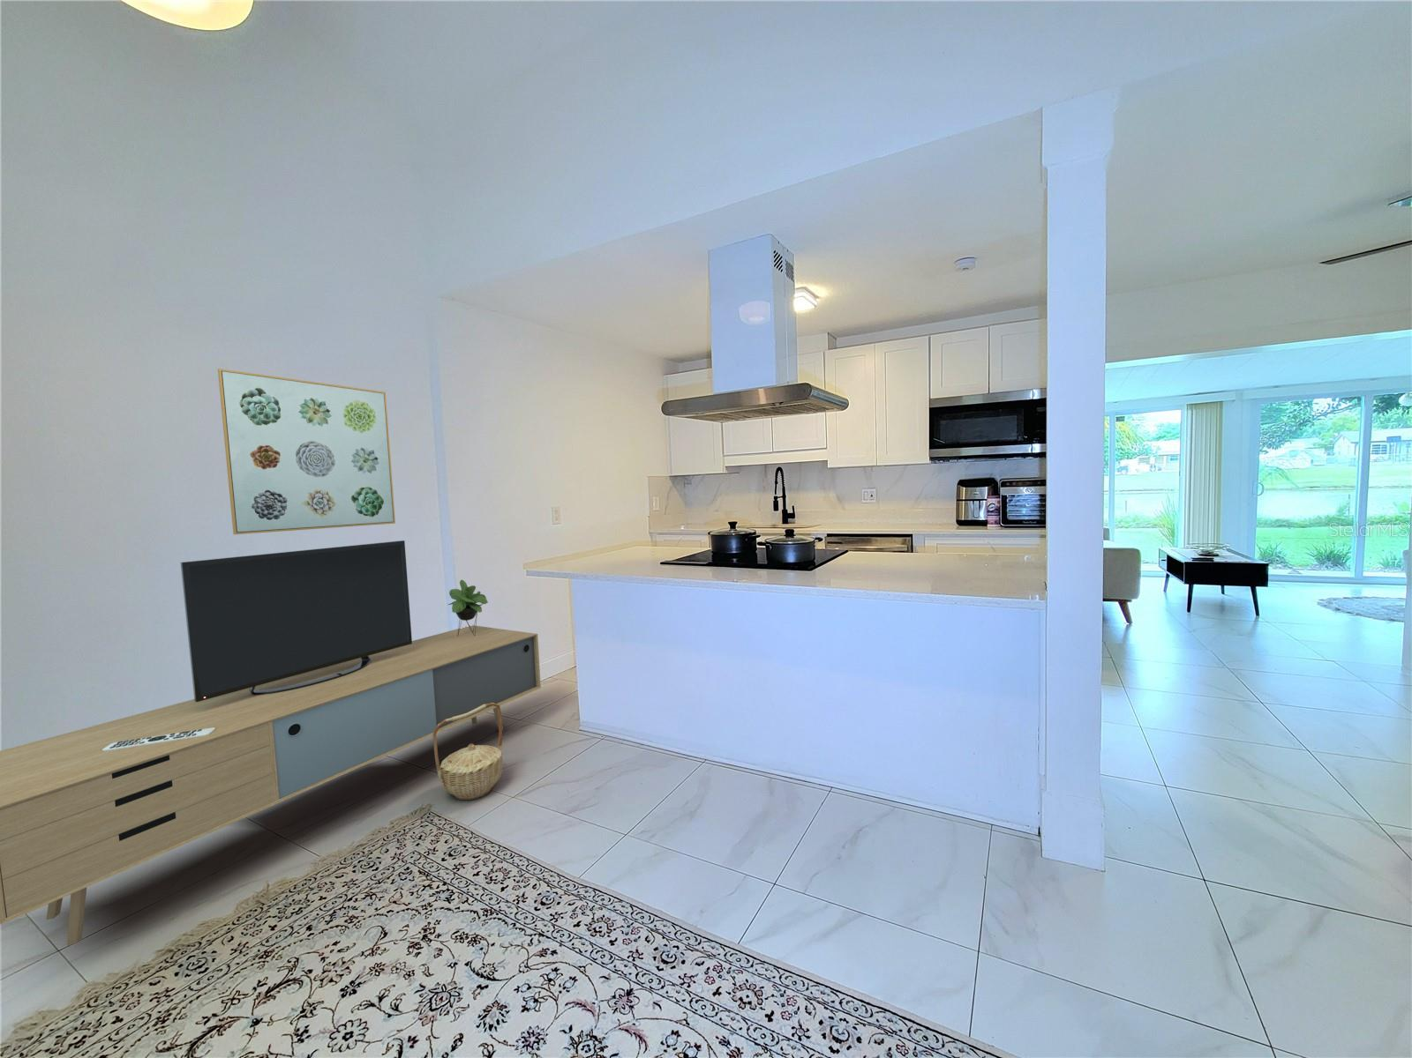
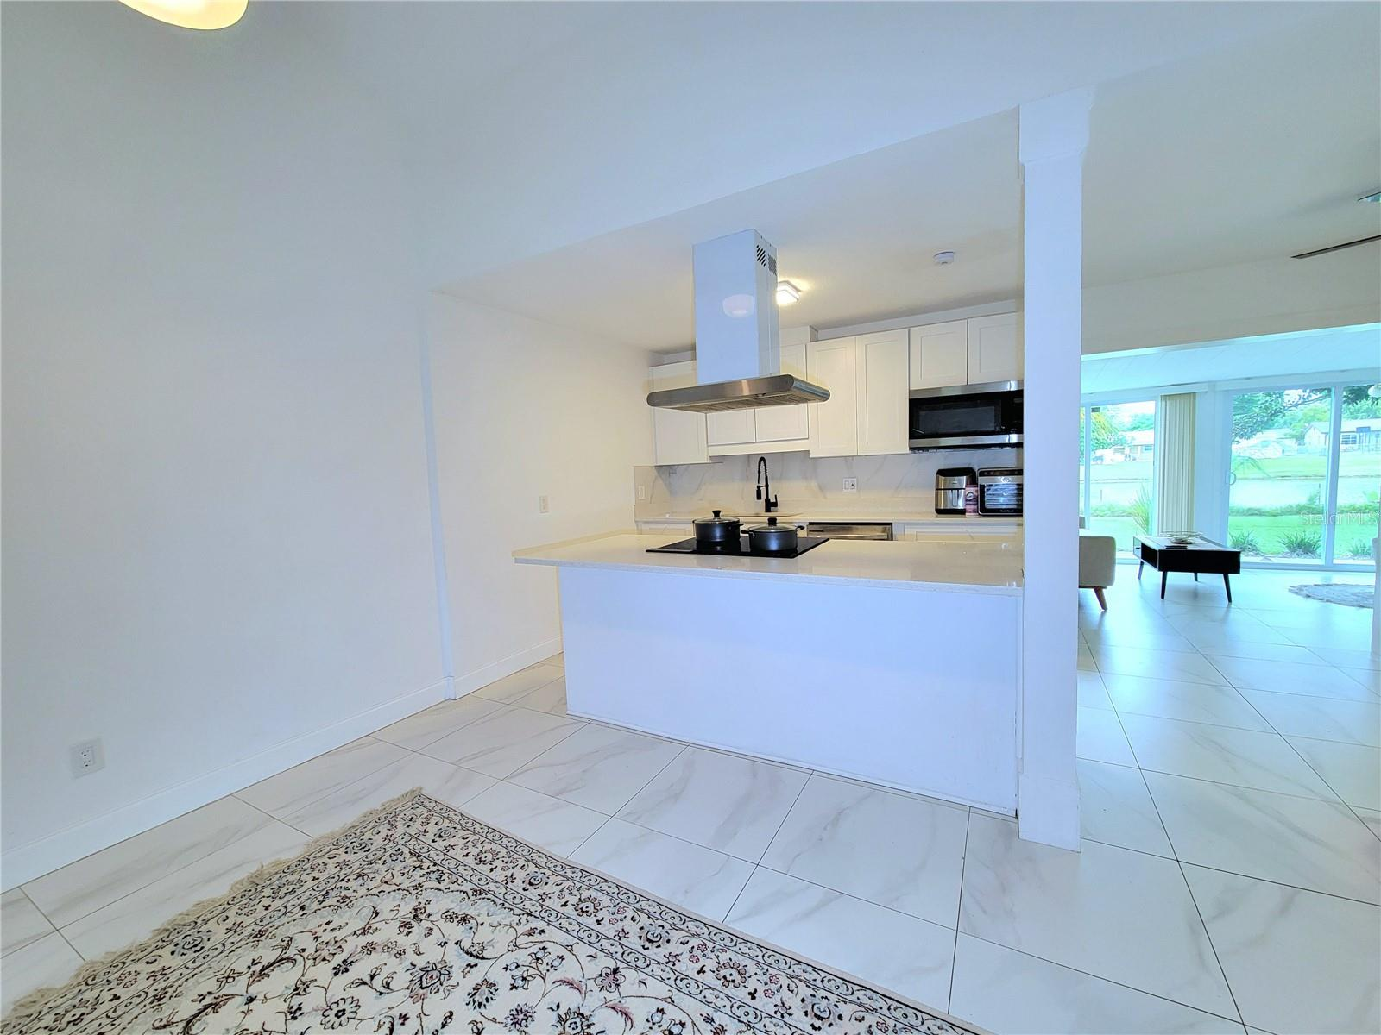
- wall art [217,368,396,536]
- basket [432,702,504,800]
- media console [0,540,541,946]
